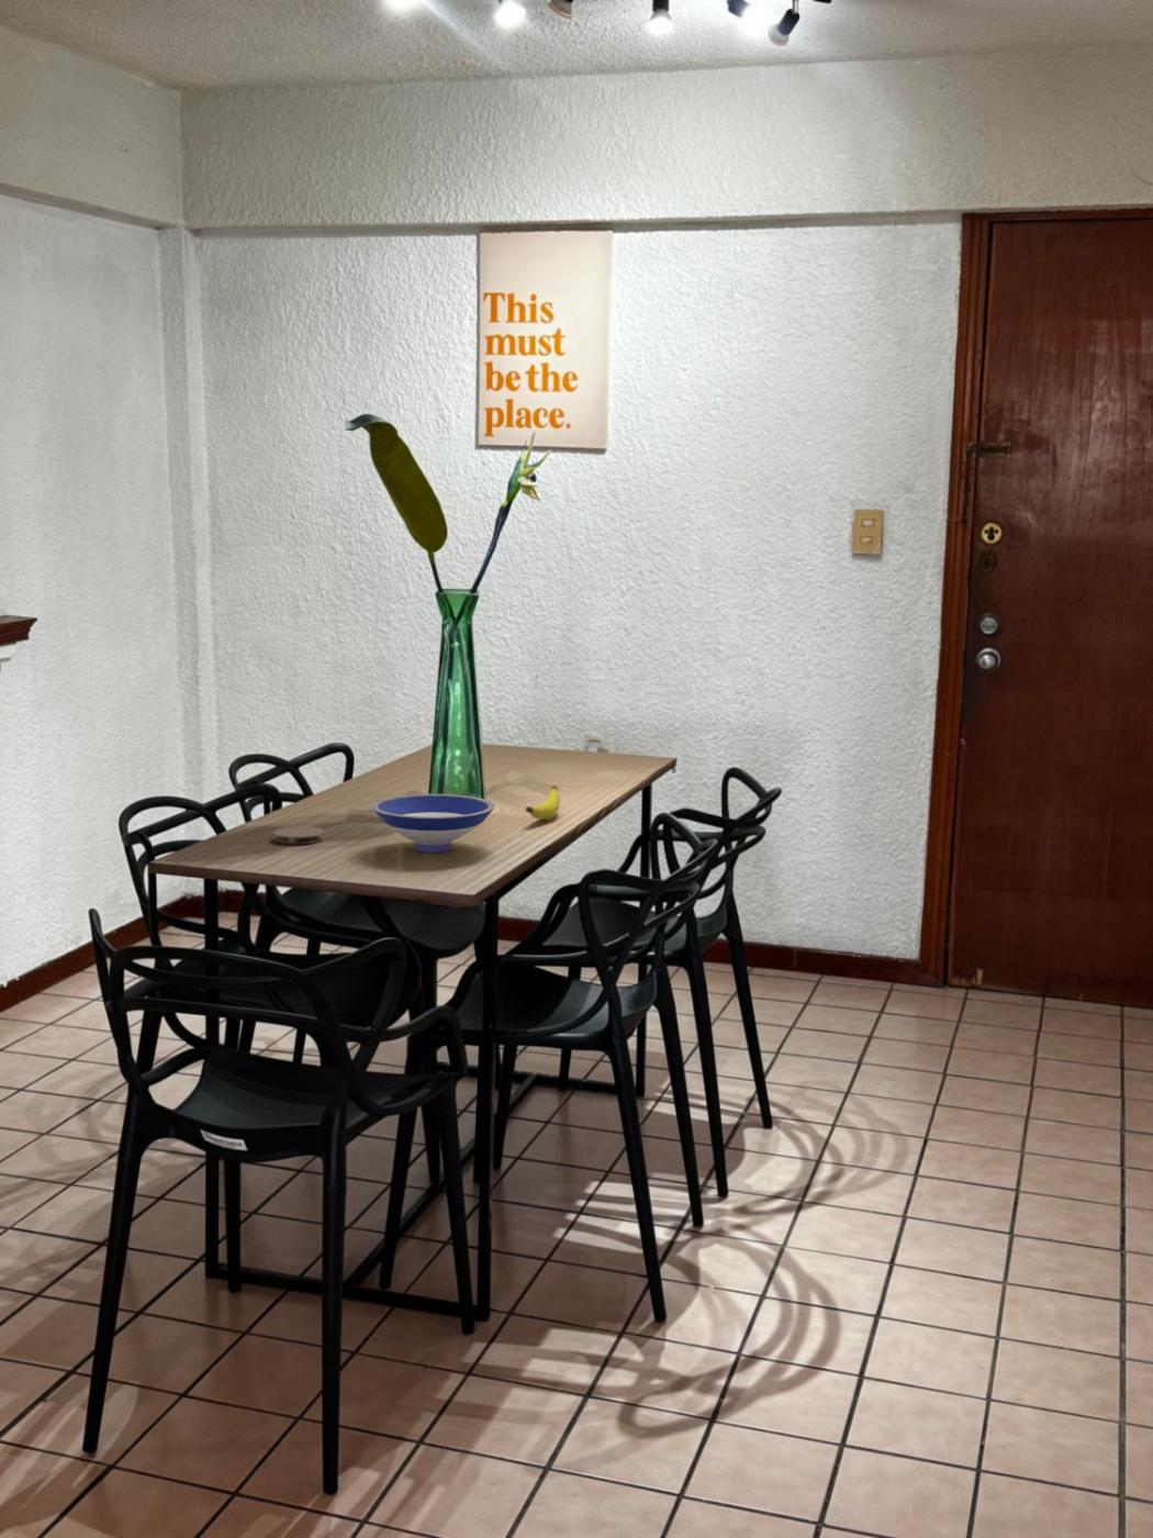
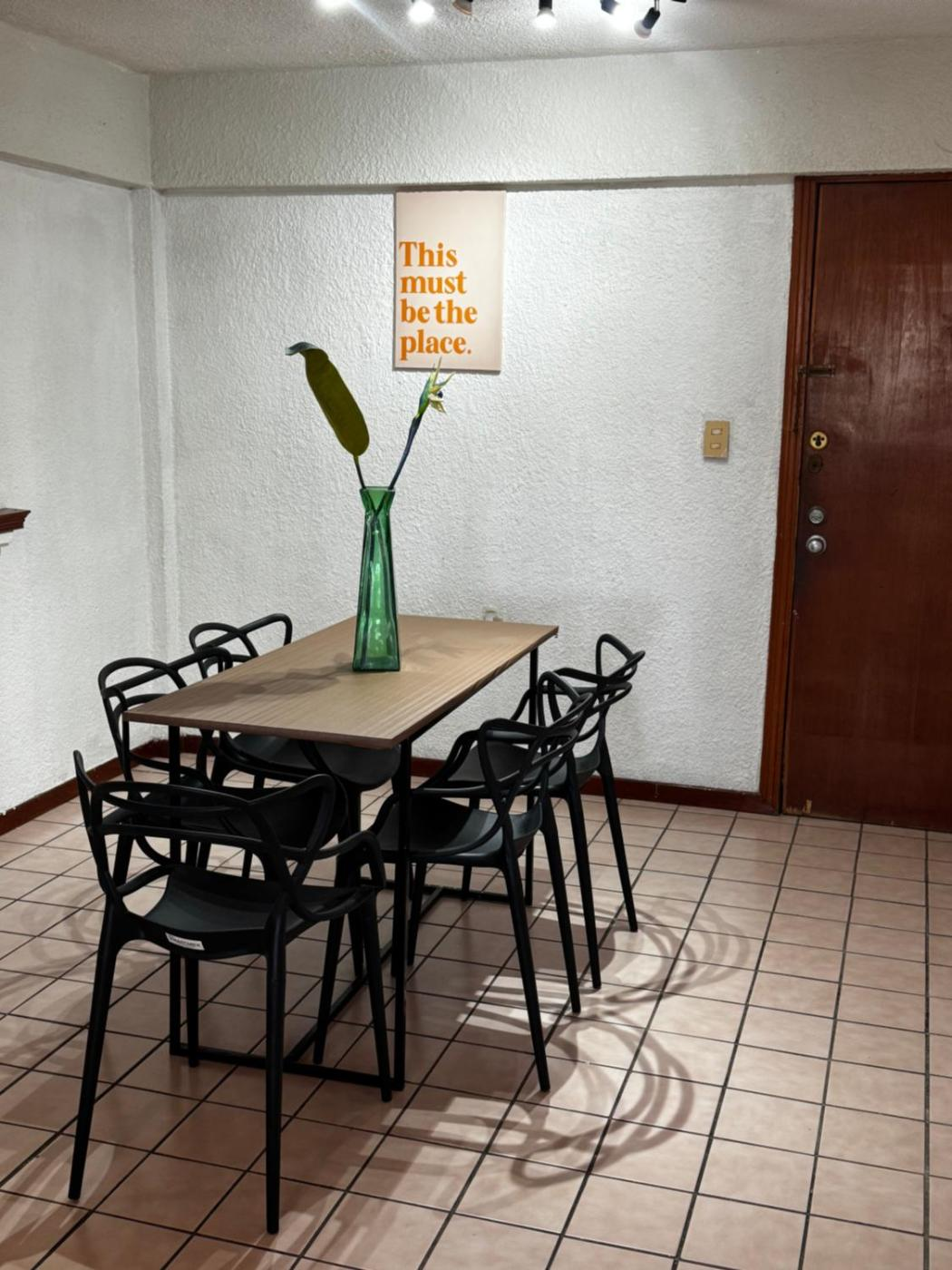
- bowl [371,793,497,854]
- coaster [273,825,326,845]
- banana [524,785,561,821]
